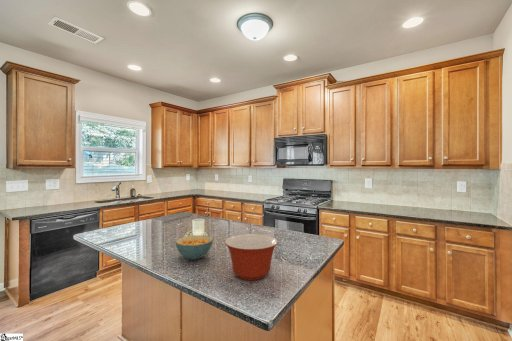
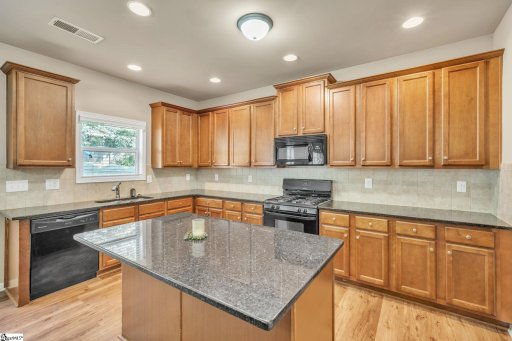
- mixing bowl [224,233,279,281]
- cereal bowl [175,235,214,261]
